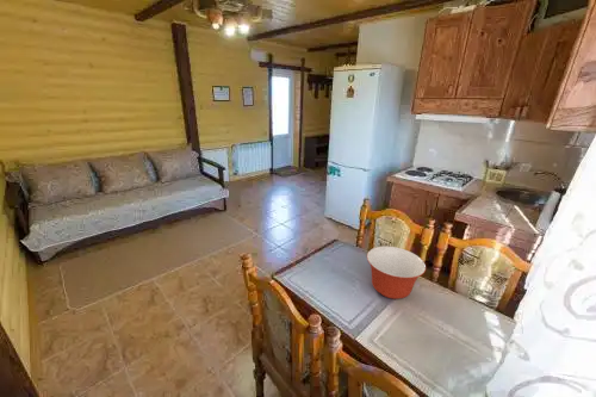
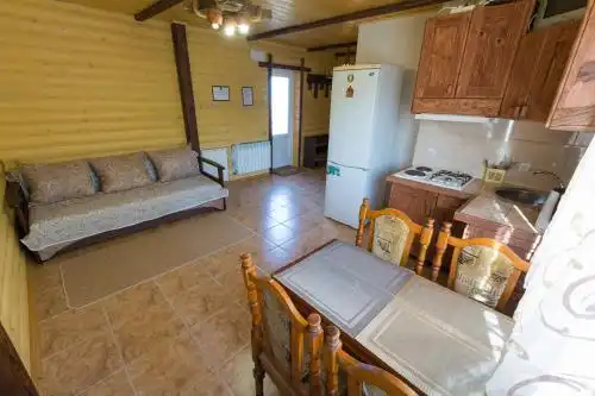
- mixing bowl [366,246,427,300]
